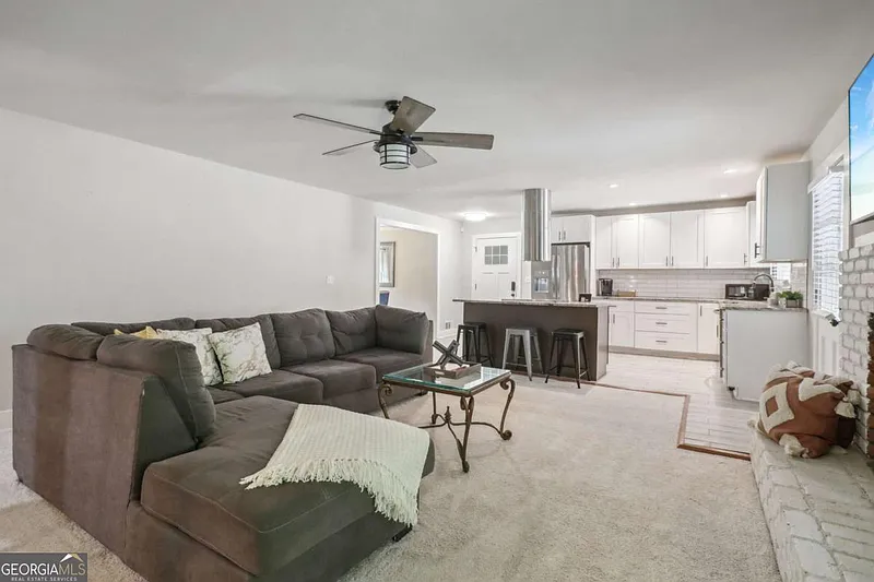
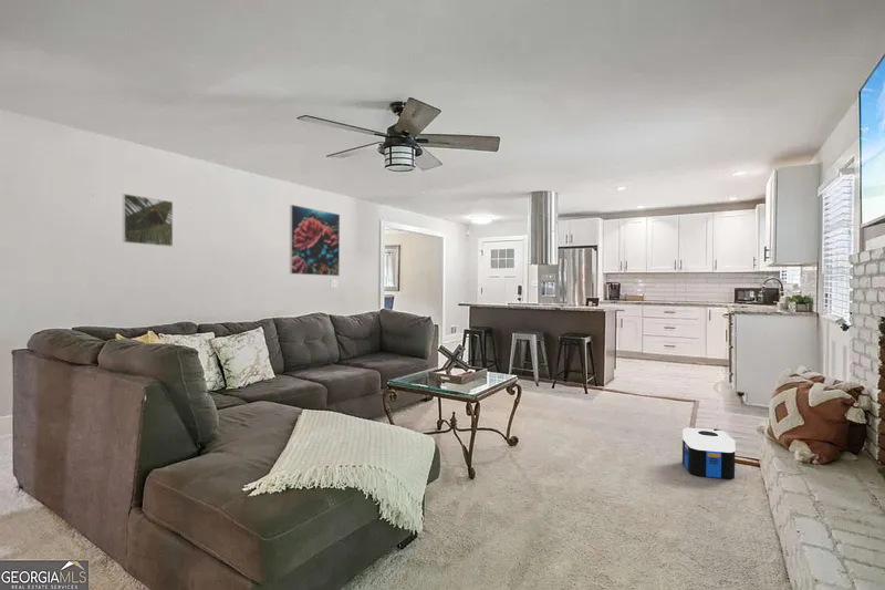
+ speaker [681,427,737,479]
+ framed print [289,204,341,277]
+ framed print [122,193,174,248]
